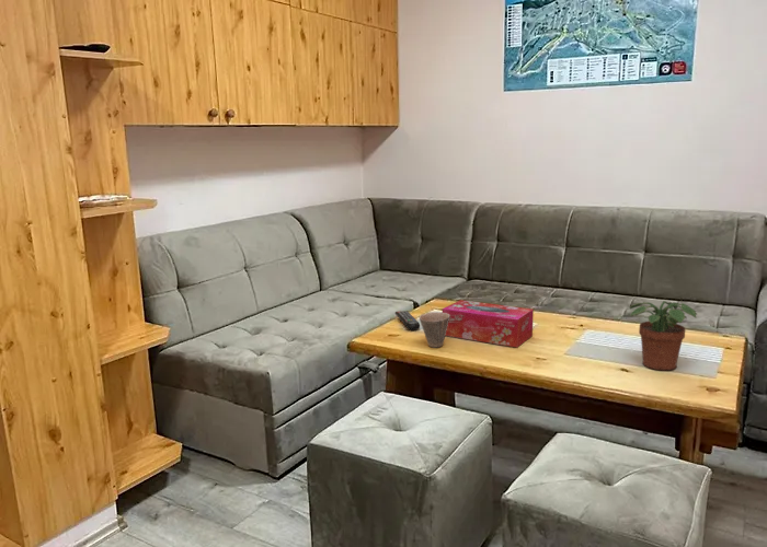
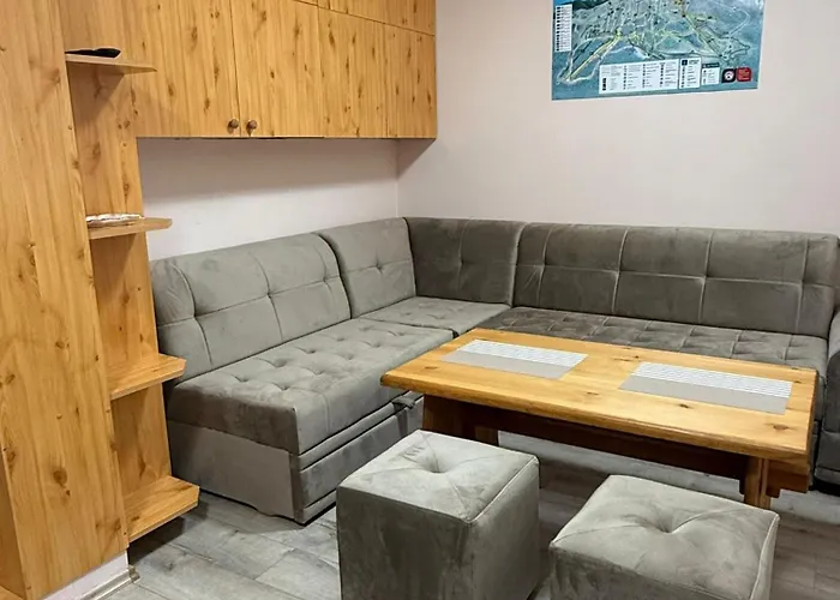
- remote control [394,310,421,331]
- potted plant [628,300,698,372]
- cup [419,311,449,348]
- tissue box [442,299,535,348]
